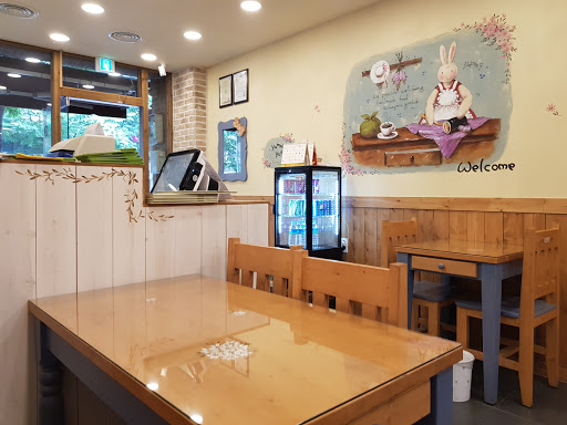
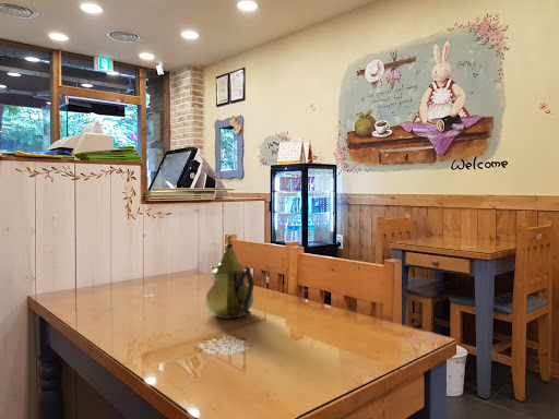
+ teapot [204,235,255,319]
